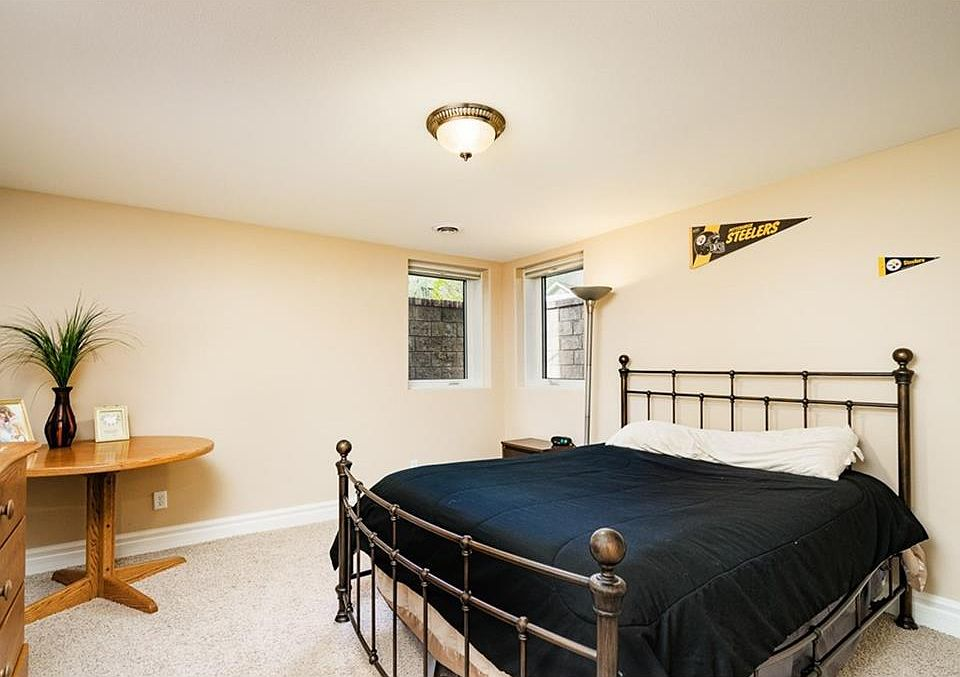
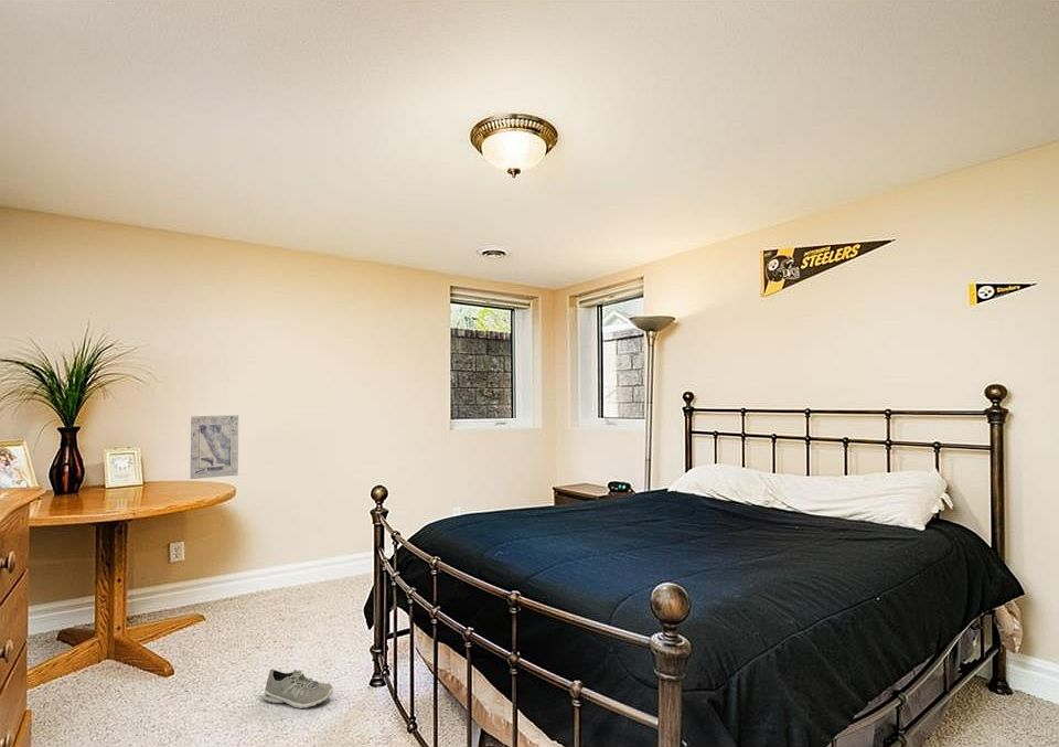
+ wall art [189,414,239,480]
+ sneaker [263,668,334,709]
